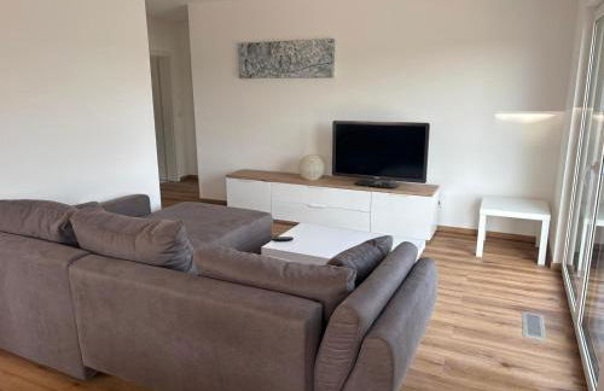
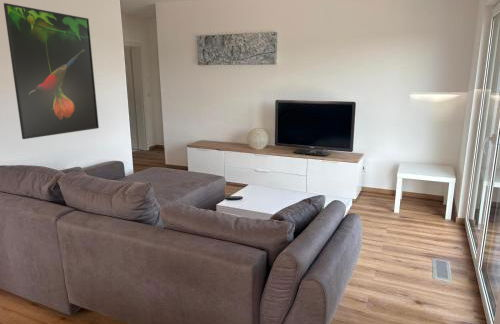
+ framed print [3,2,100,140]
